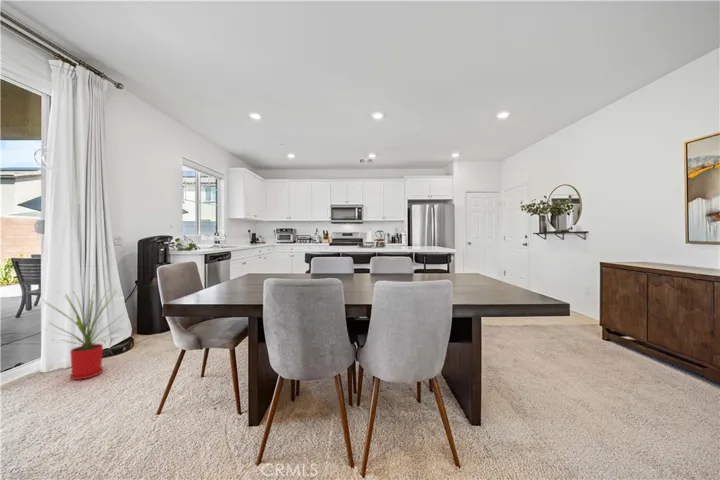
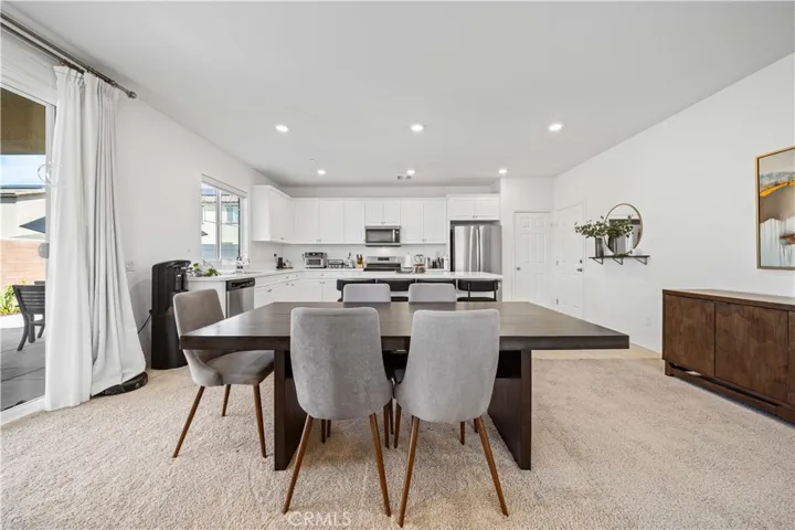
- house plant [41,285,132,381]
